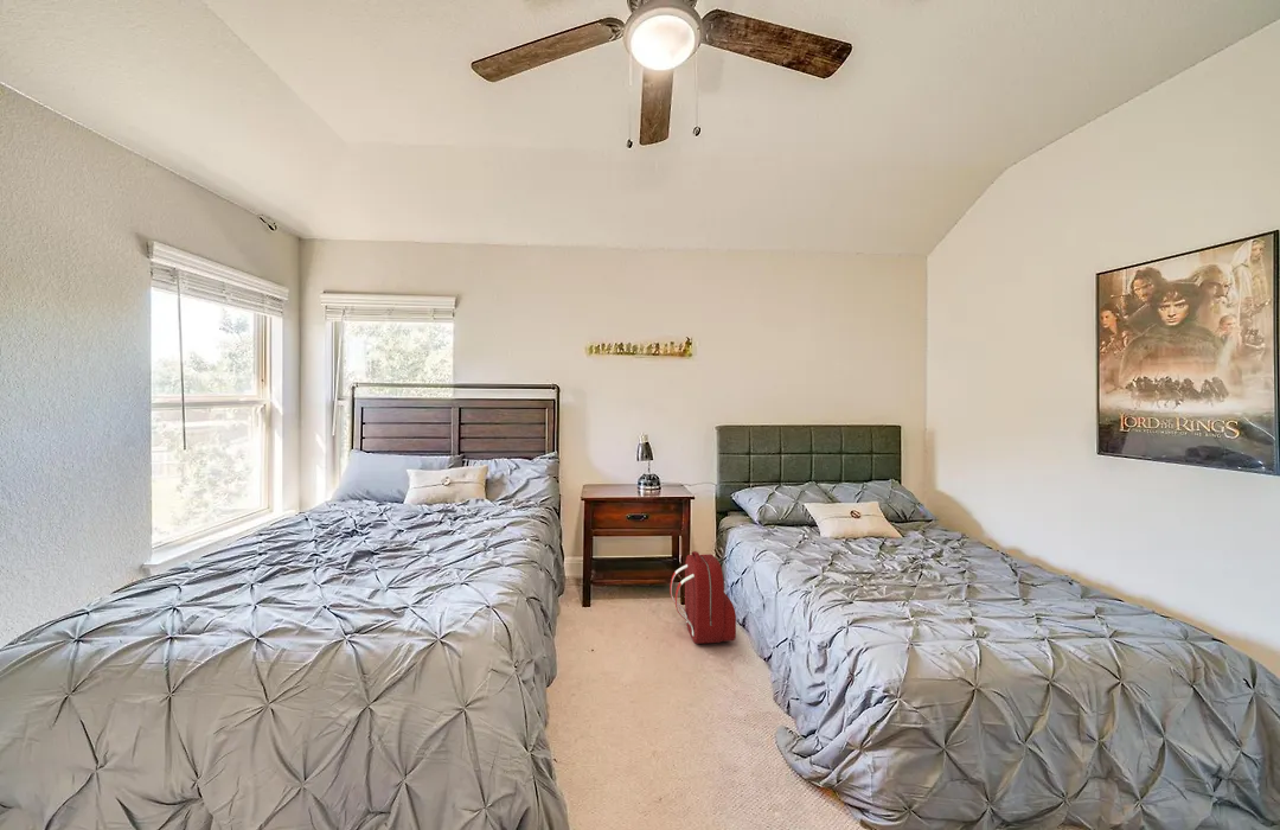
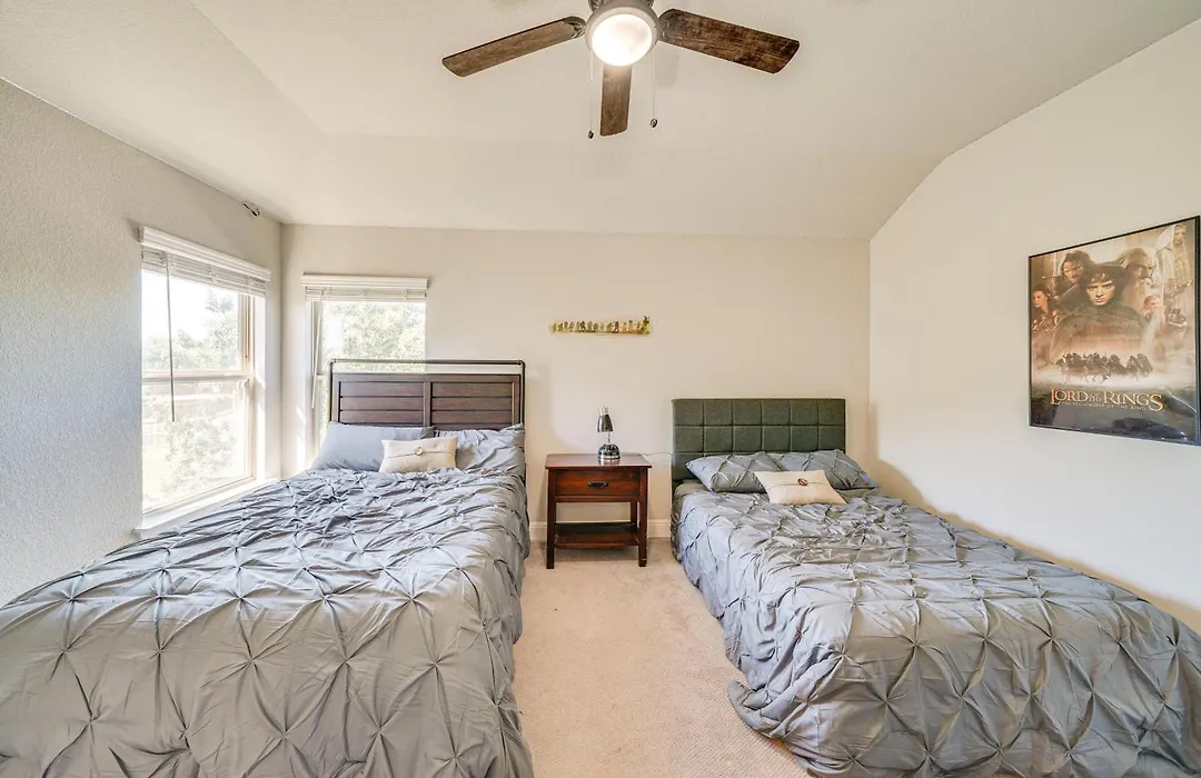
- backpack [668,550,737,645]
